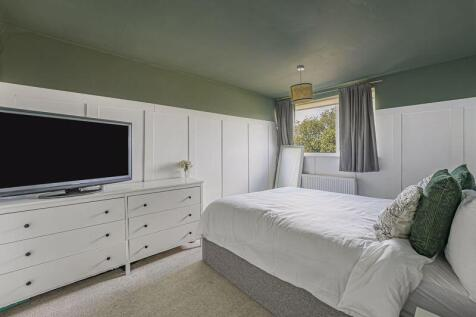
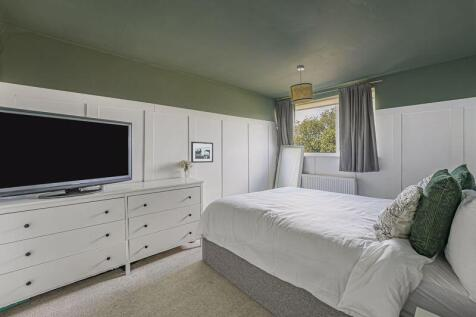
+ picture frame [190,141,214,164]
